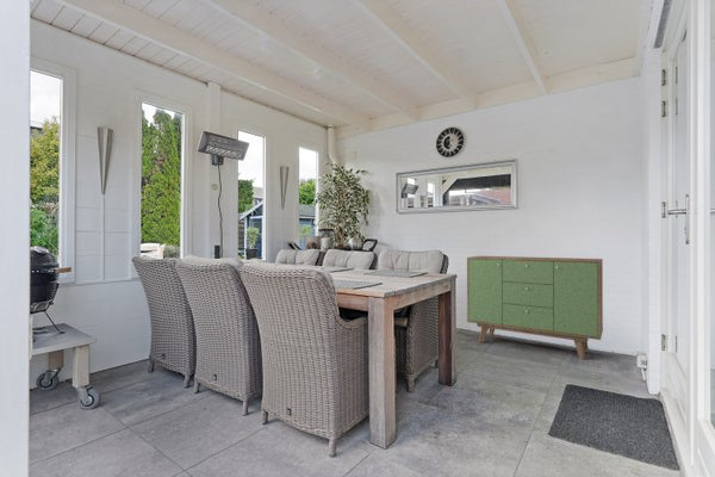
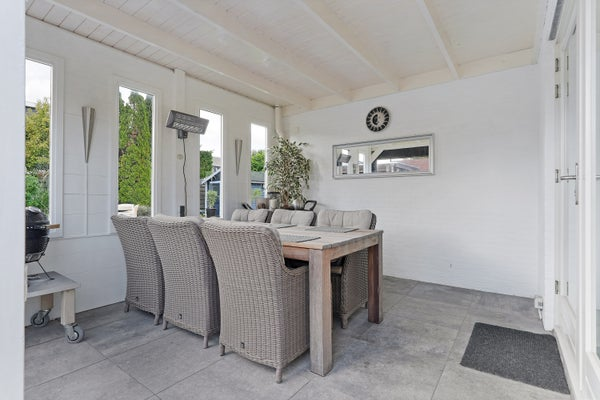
- sideboard [466,255,604,360]
